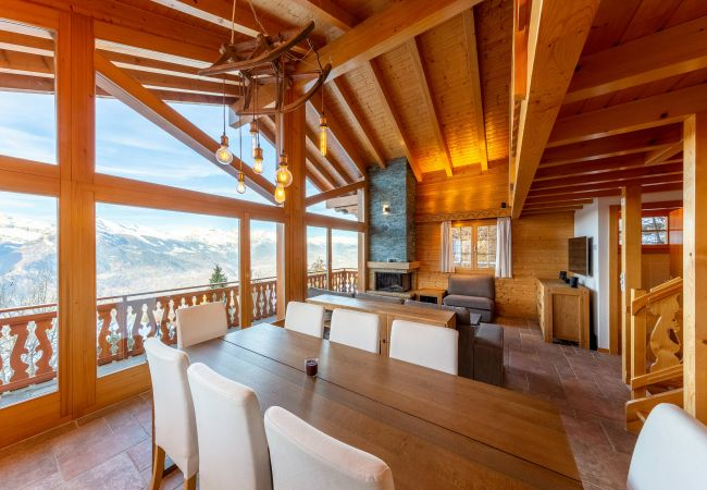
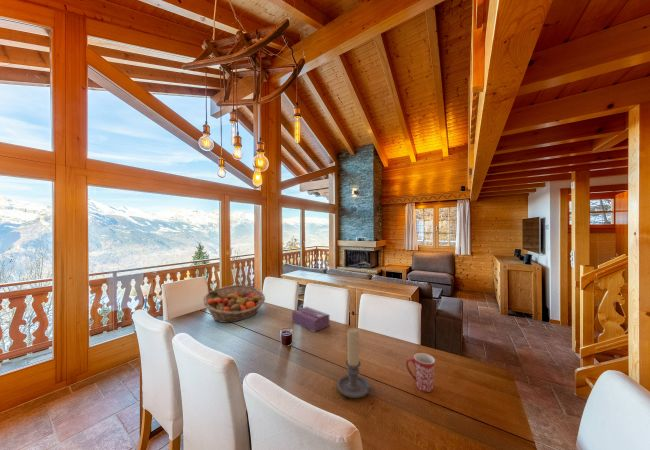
+ tissue box [291,306,330,333]
+ fruit basket [202,284,266,324]
+ mug [405,352,436,393]
+ candle holder [336,327,377,399]
